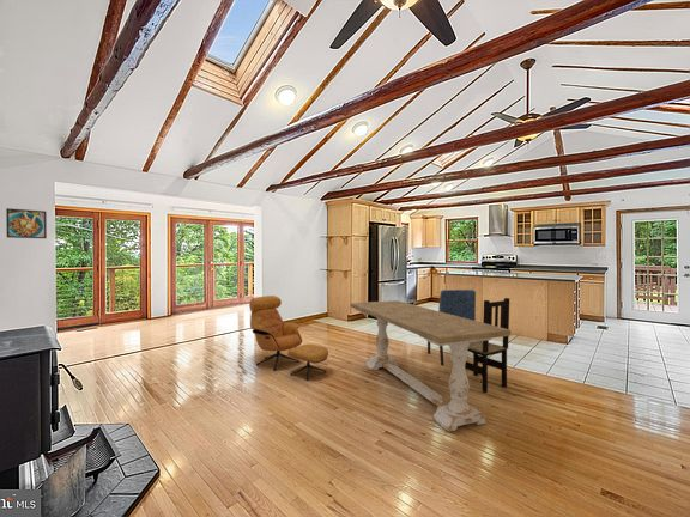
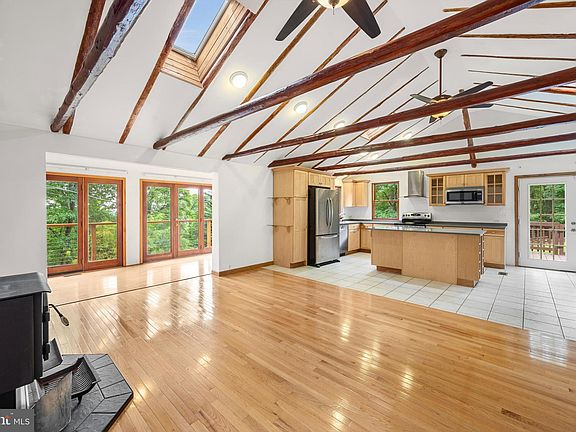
- dining chair [426,288,477,366]
- dining table [350,299,512,433]
- armchair [248,294,329,381]
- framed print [5,207,48,239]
- dining chair [465,297,510,394]
